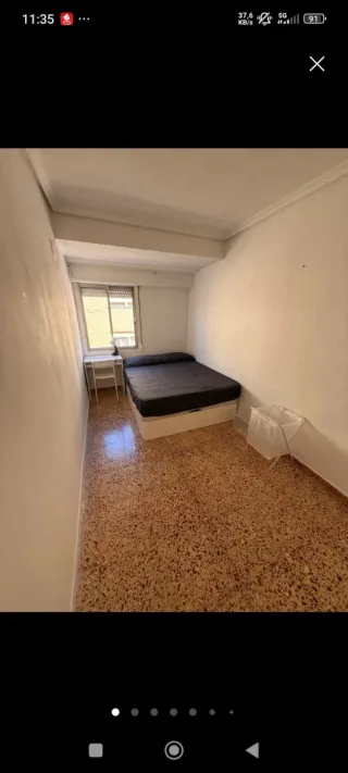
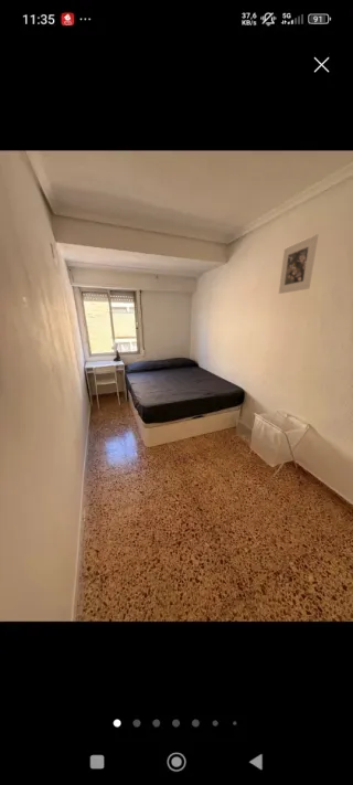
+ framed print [278,233,319,295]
